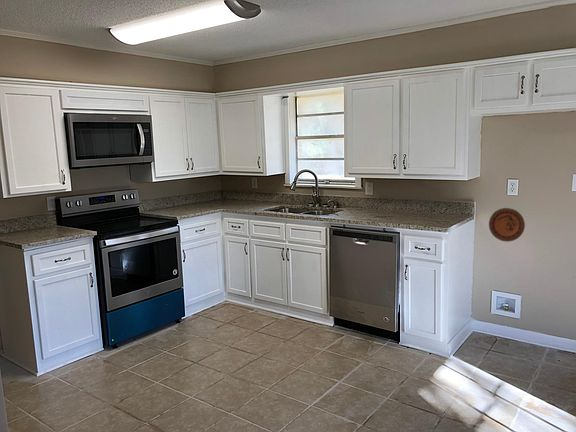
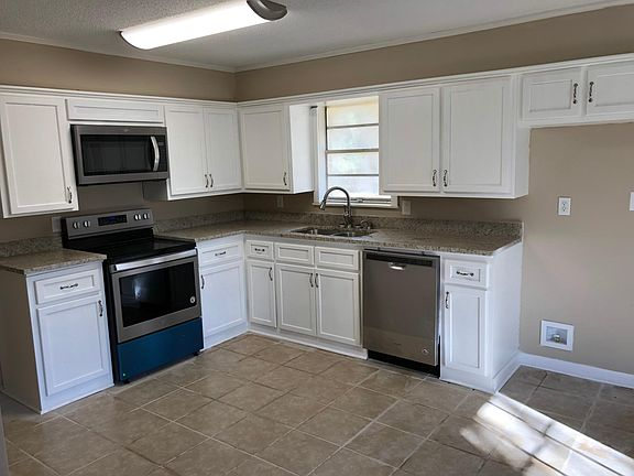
- decorative plate [488,207,526,243]
